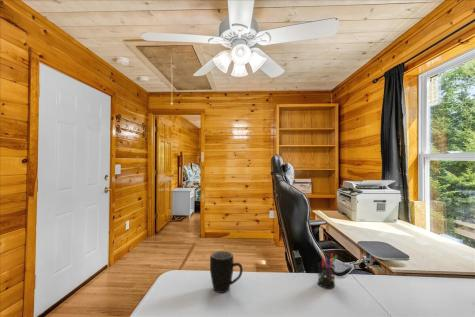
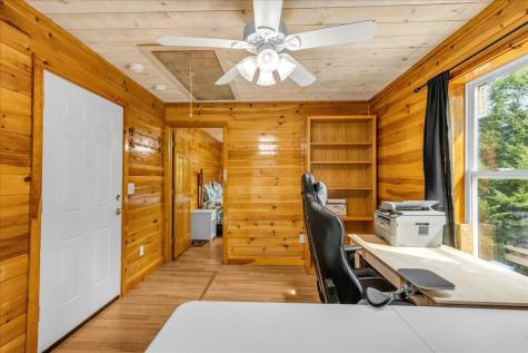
- pen holder [317,249,338,289]
- mug [209,250,244,294]
